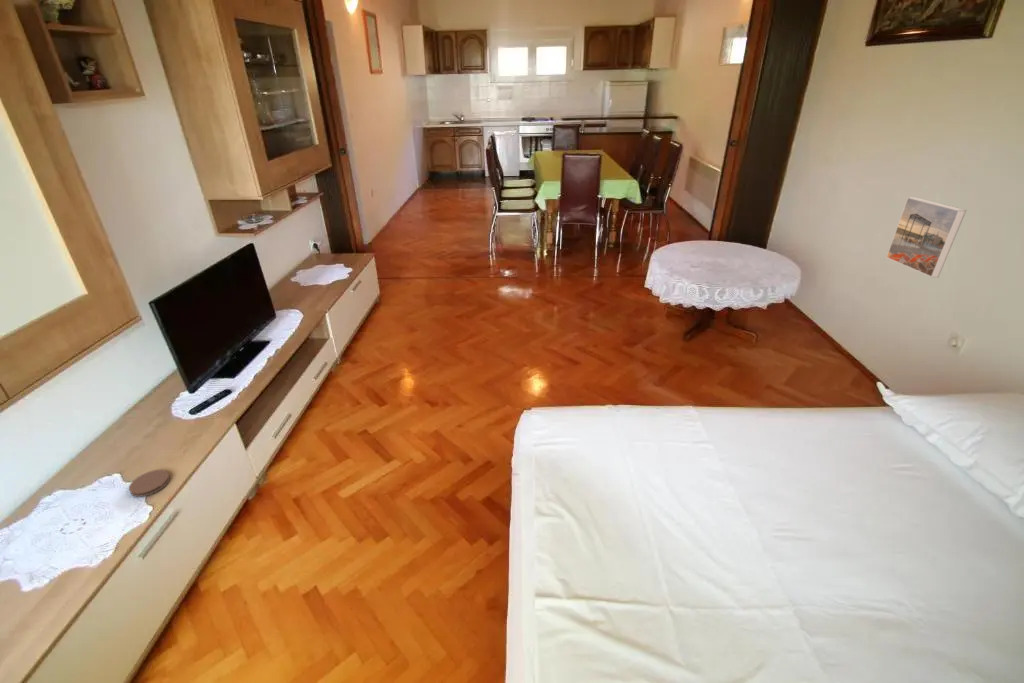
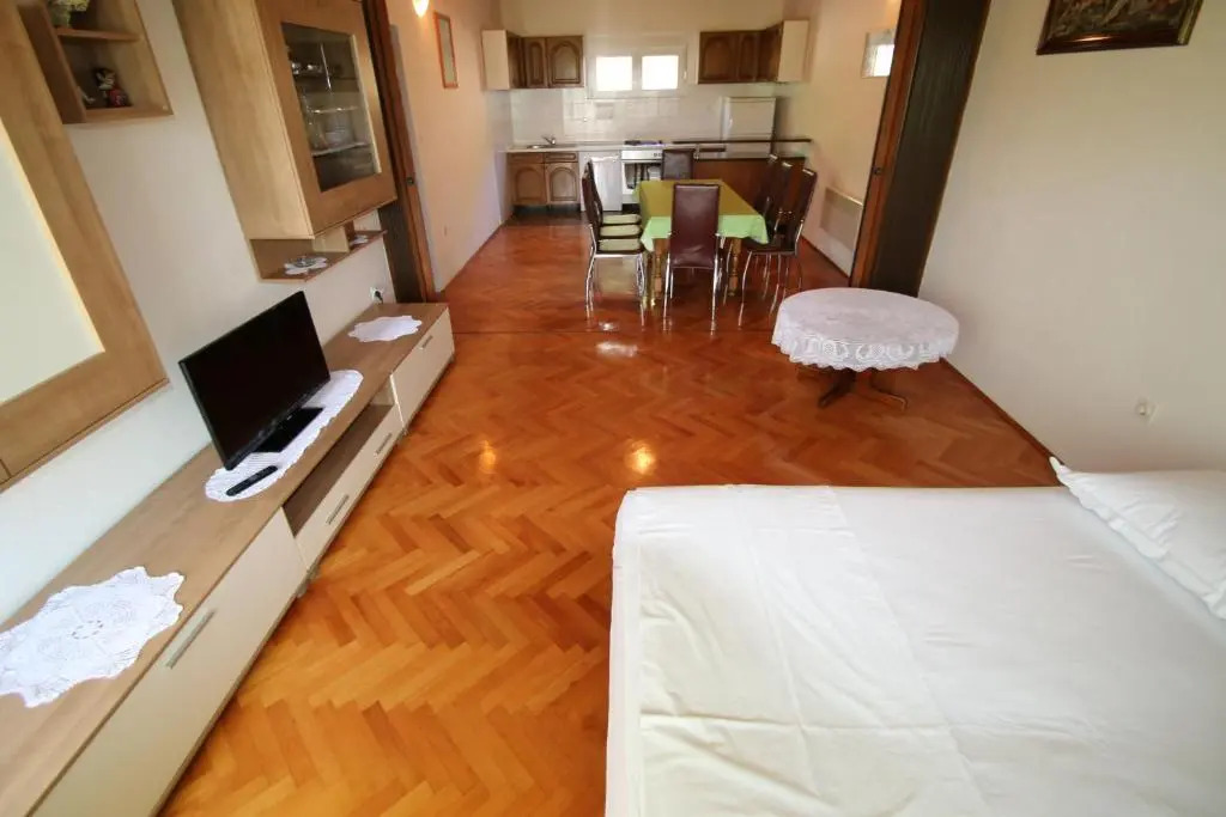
- coaster [128,469,171,498]
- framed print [885,196,967,279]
